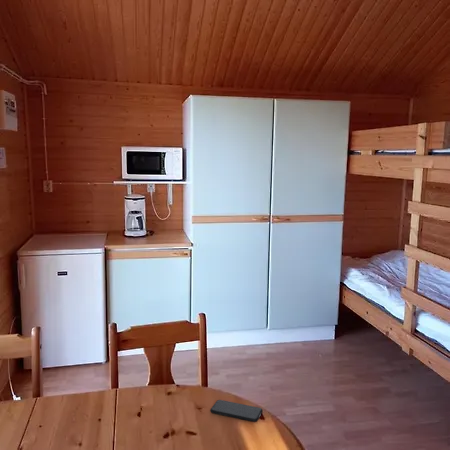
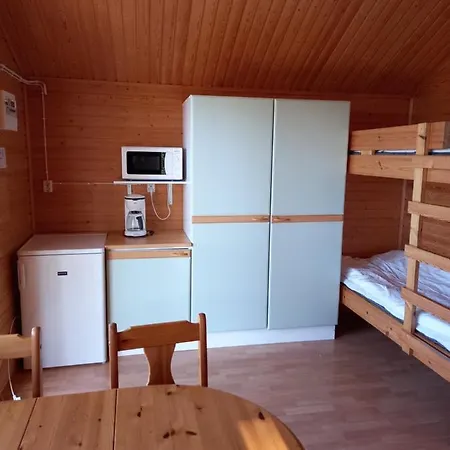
- smartphone [209,399,263,423]
